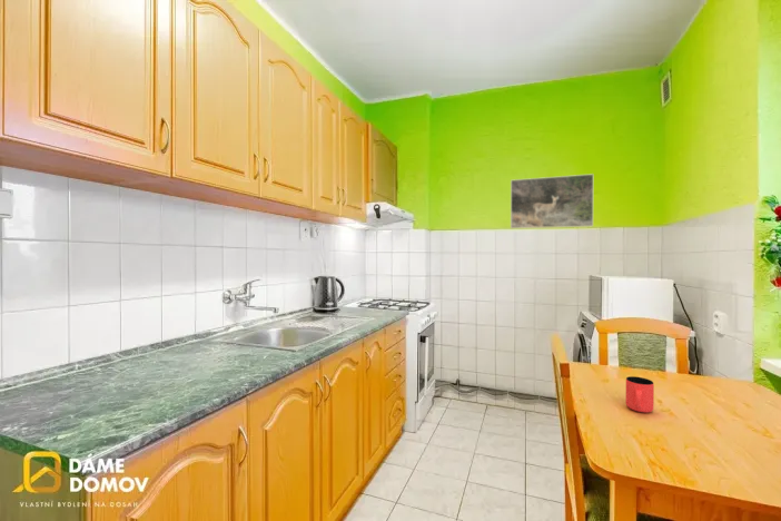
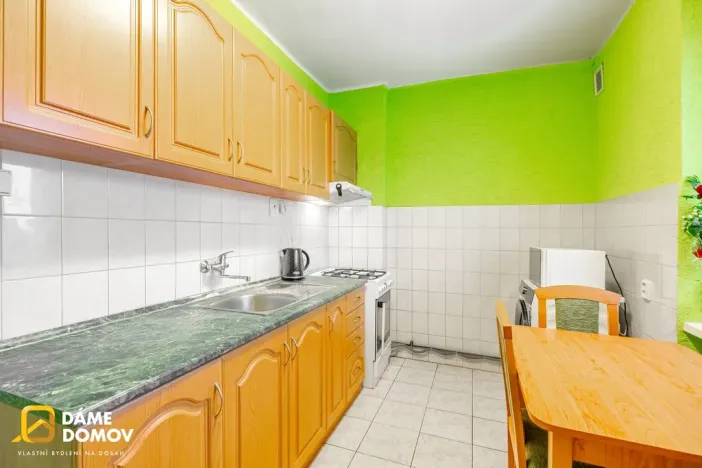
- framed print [510,173,594,229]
- cup [625,375,655,413]
